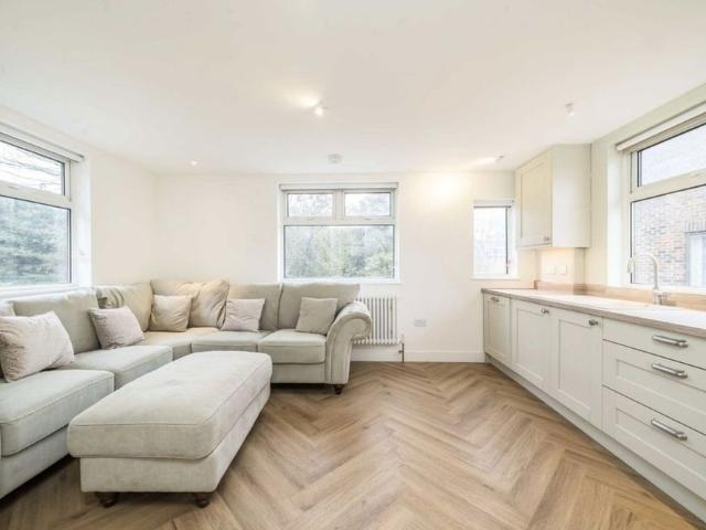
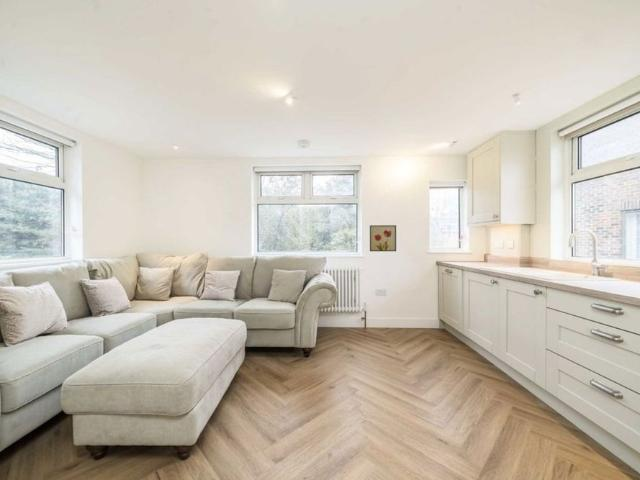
+ wall art [369,224,397,252]
